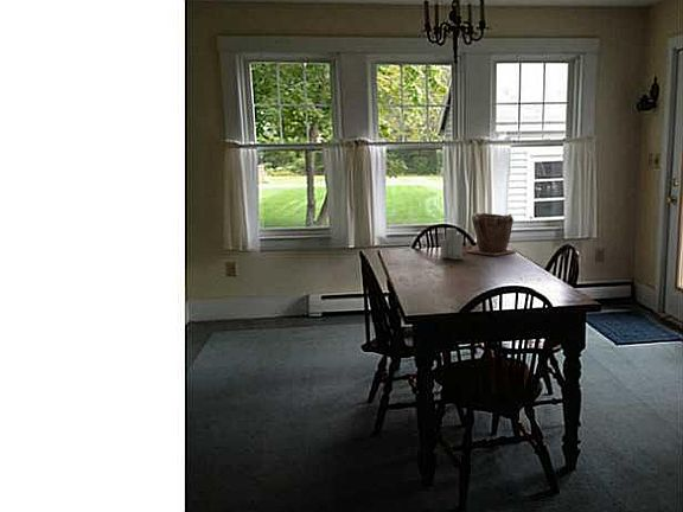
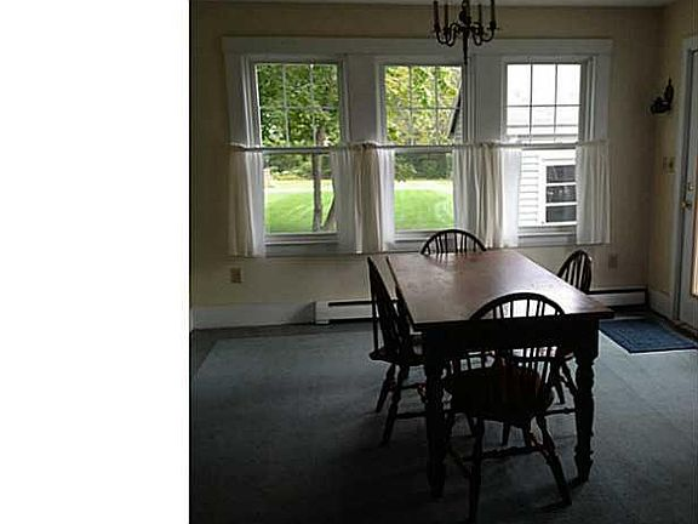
- plant pot [466,212,518,256]
- candle [439,228,464,261]
